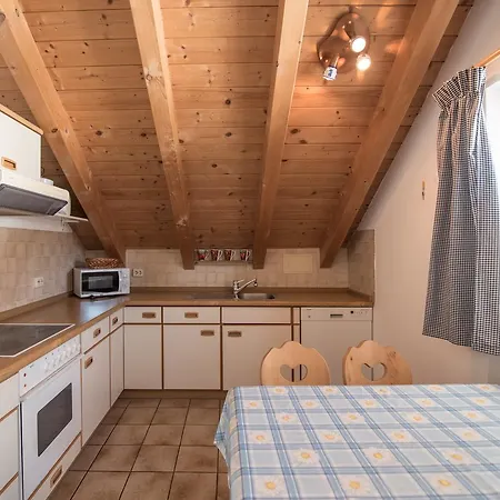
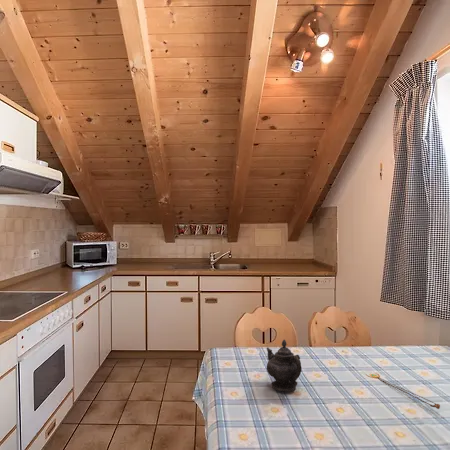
+ teapot [266,339,303,392]
+ pendant necklace [366,372,441,410]
